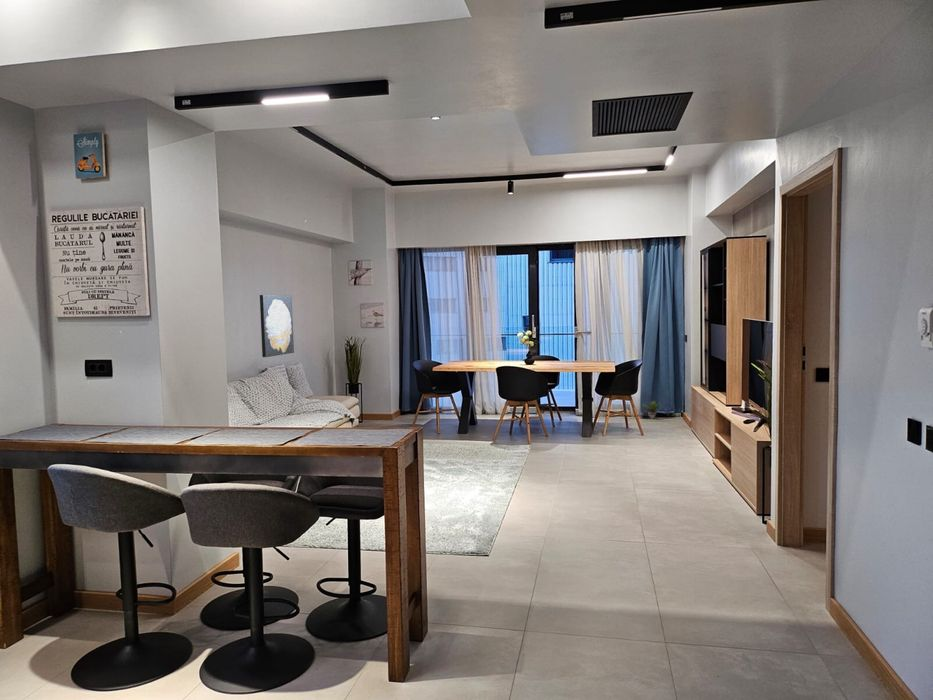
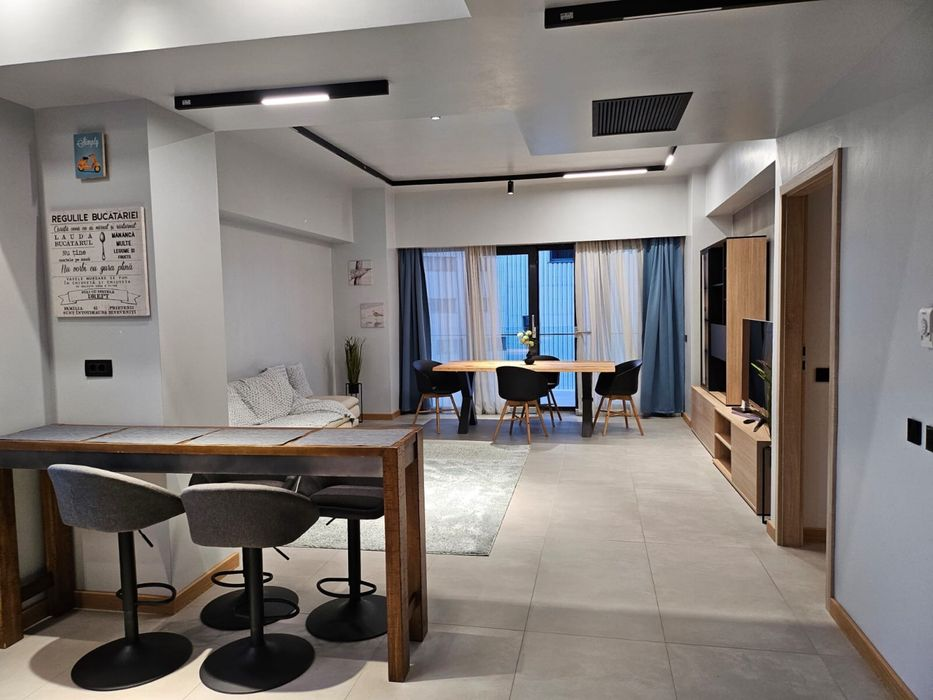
- wall art [259,294,295,358]
- potted plant [641,400,663,420]
